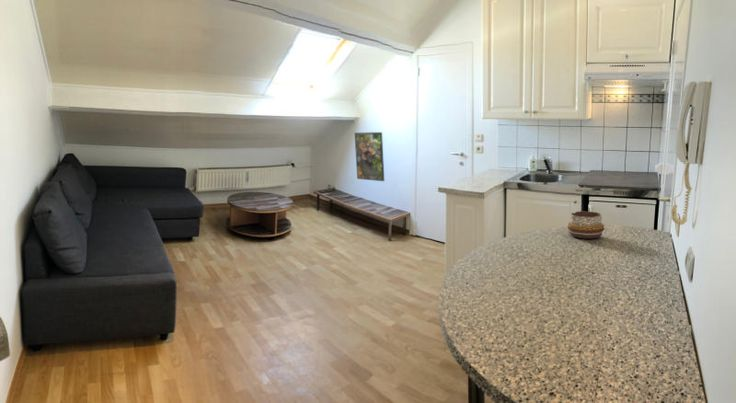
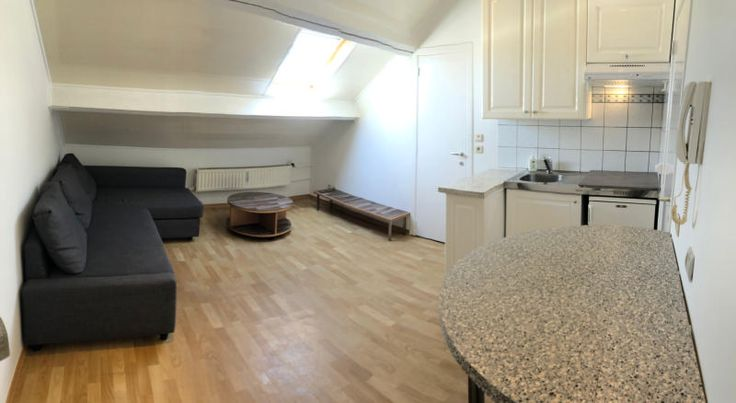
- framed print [354,131,385,182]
- decorative bowl [567,210,605,240]
